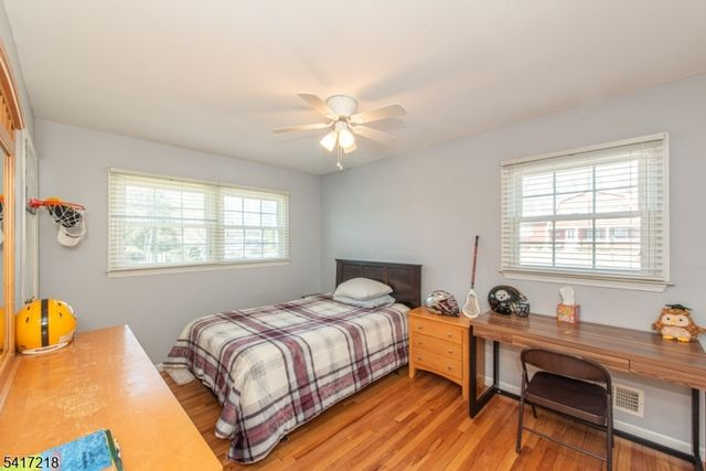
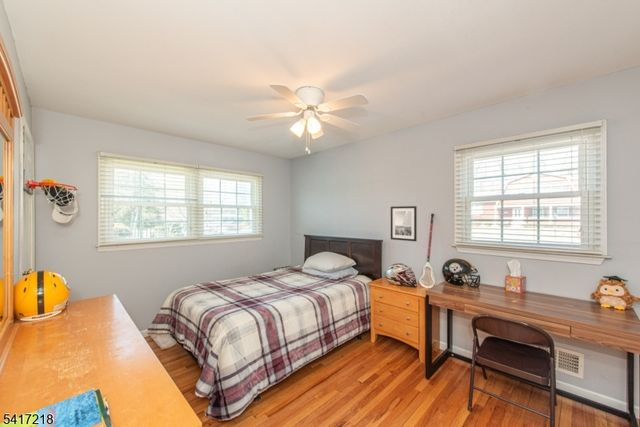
+ wall art [390,205,418,242]
